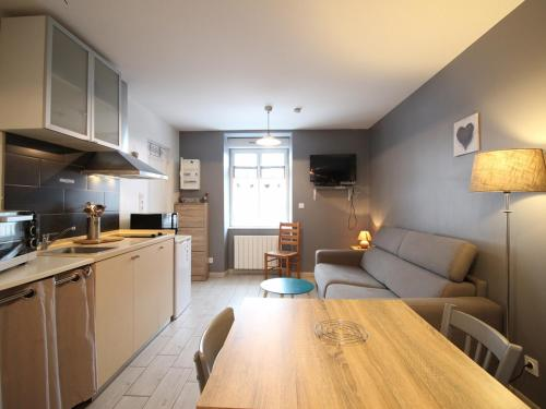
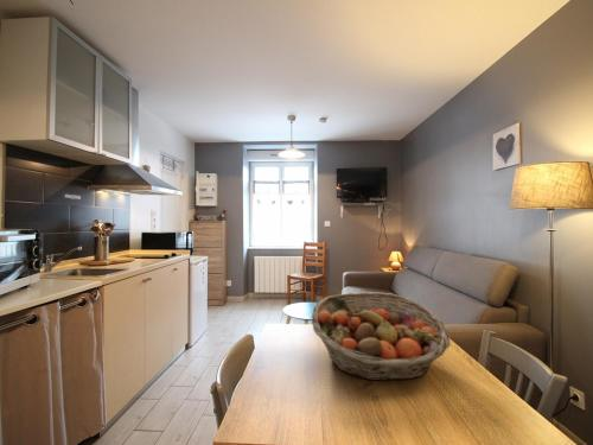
+ fruit basket [311,291,451,382]
